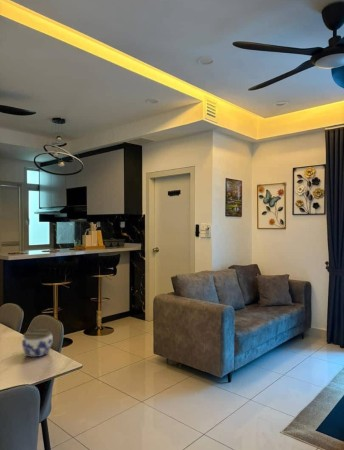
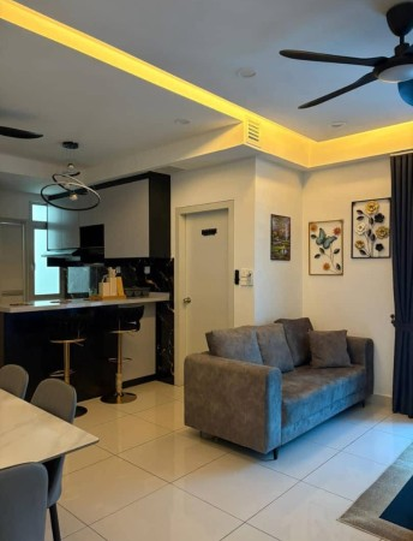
- jar [21,329,54,358]
